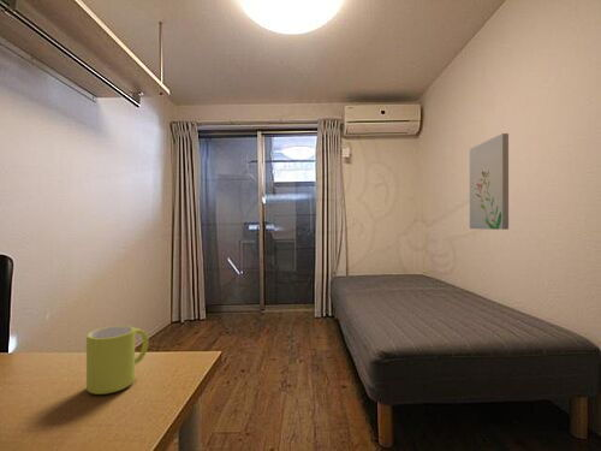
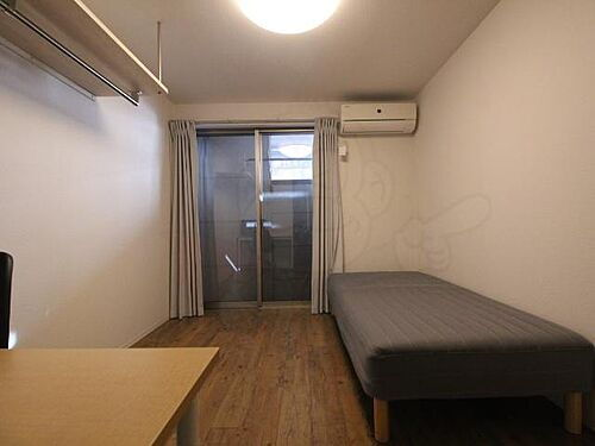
- mug [85,325,149,396]
- wall art [469,132,510,231]
